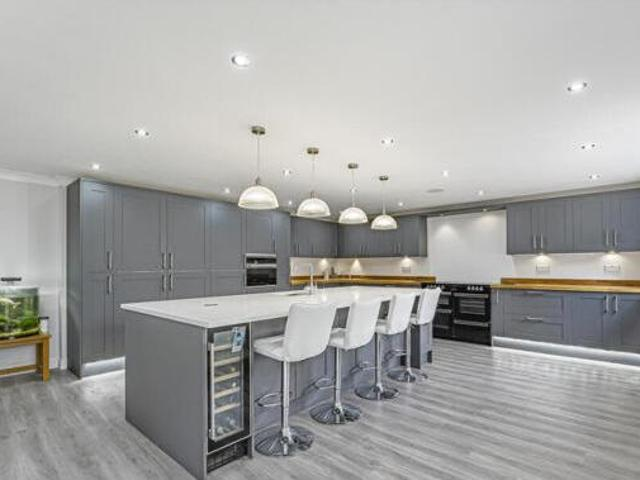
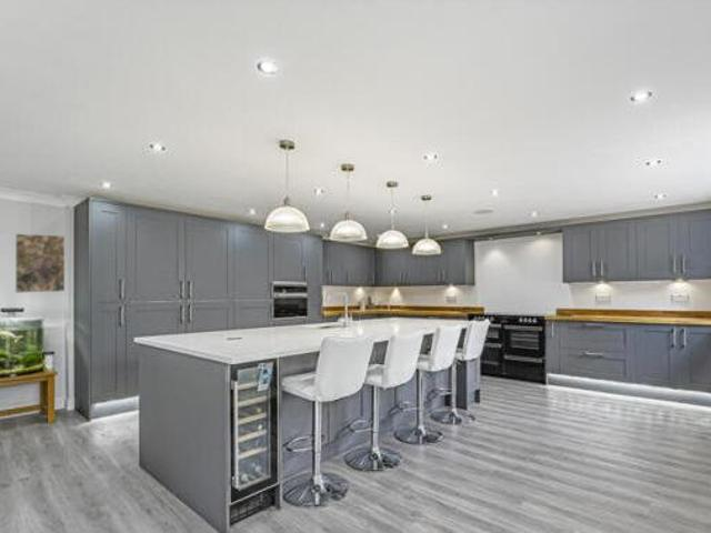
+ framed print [14,232,66,294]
